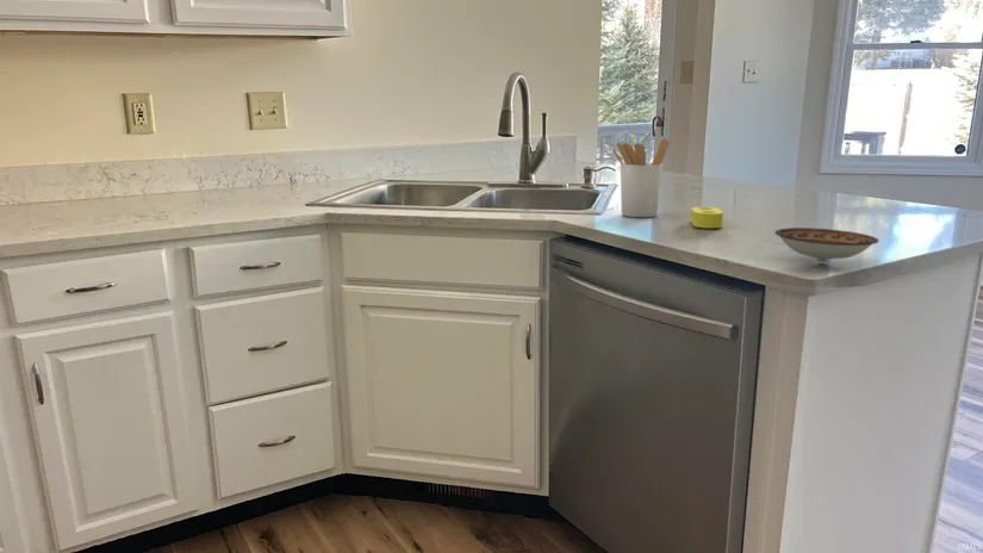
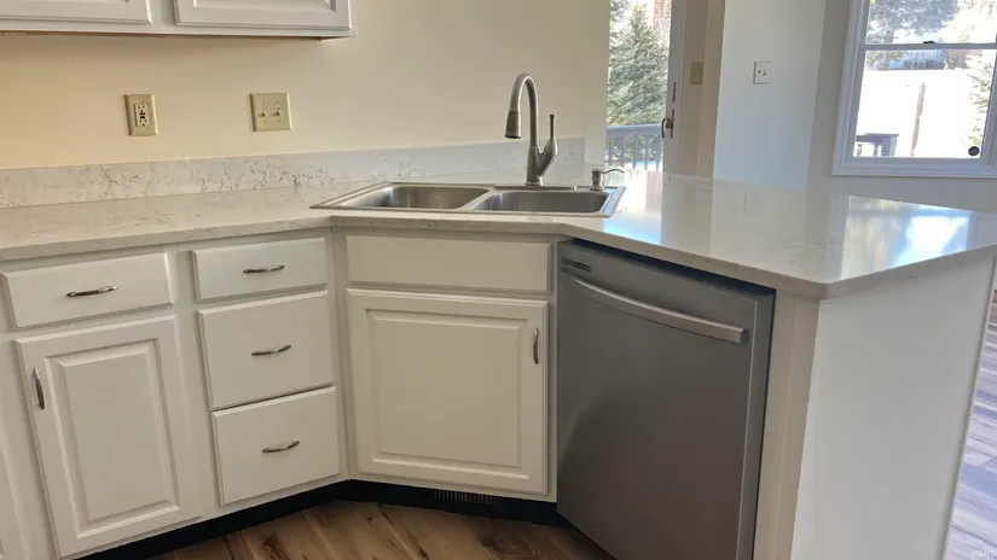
- sponge [690,206,724,229]
- utensil holder [611,137,670,218]
- ceramic bowl [774,226,879,263]
